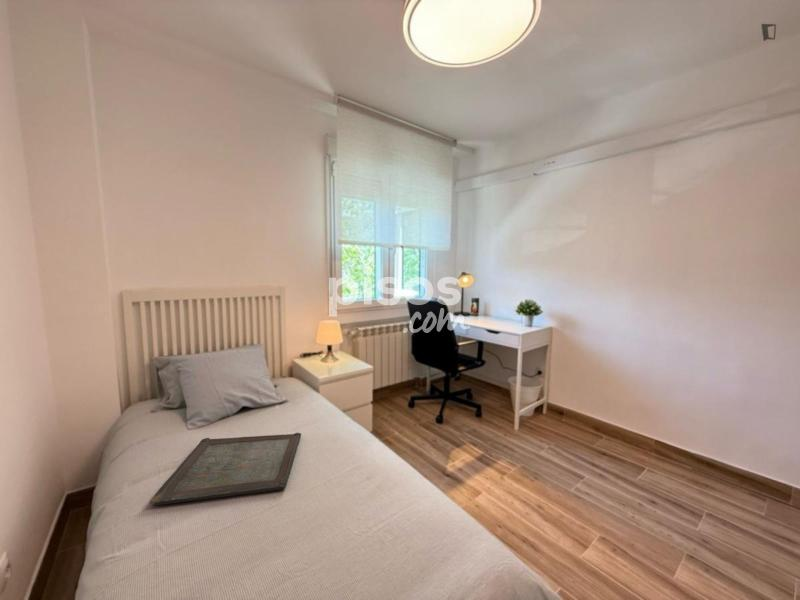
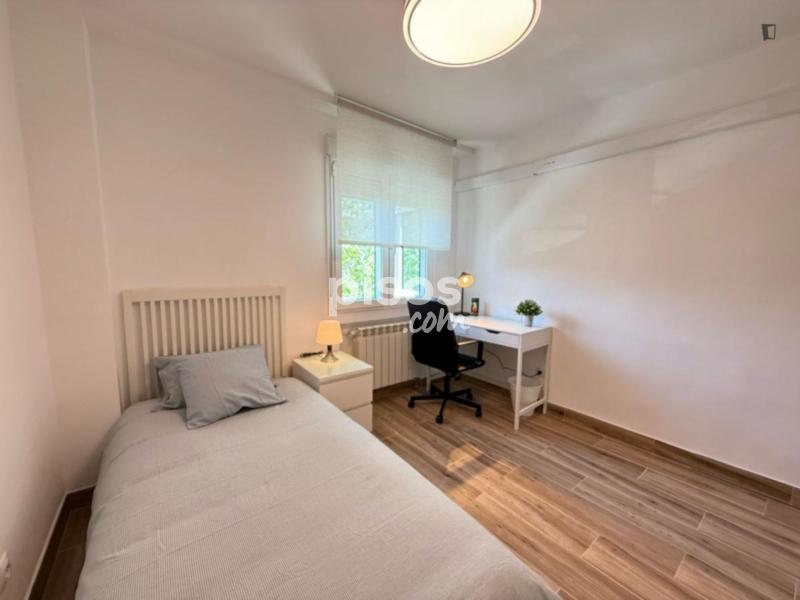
- serving tray [148,432,302,506]
